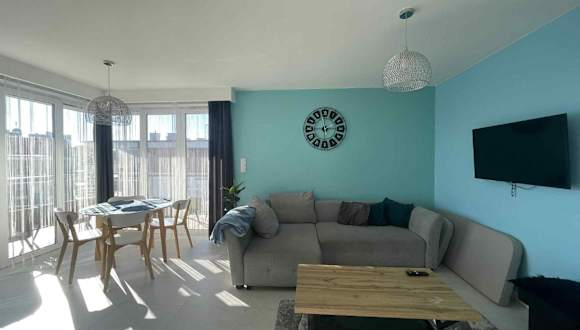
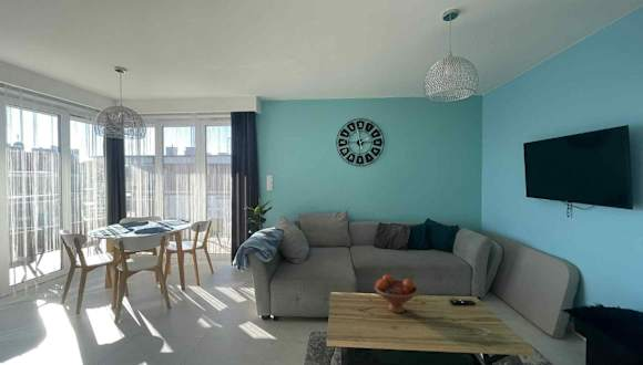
+ fruit bowl [374,273,419,314]
